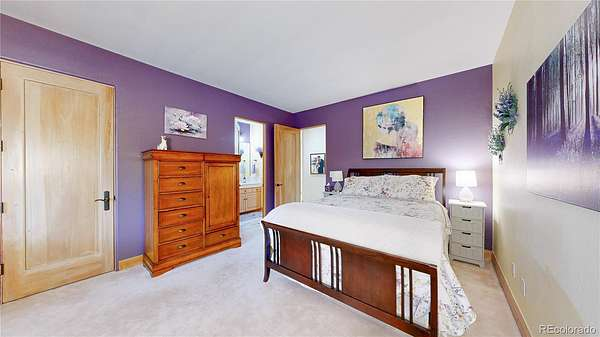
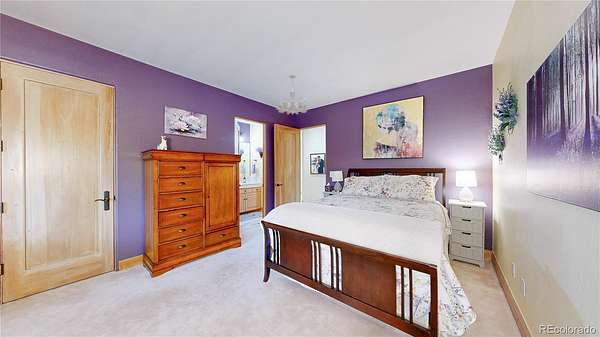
+ chandelier [275,73,310,116]
